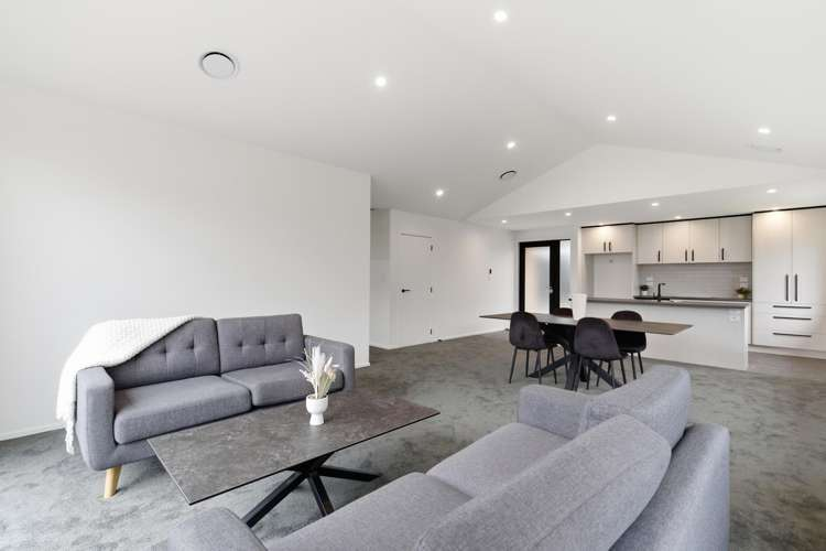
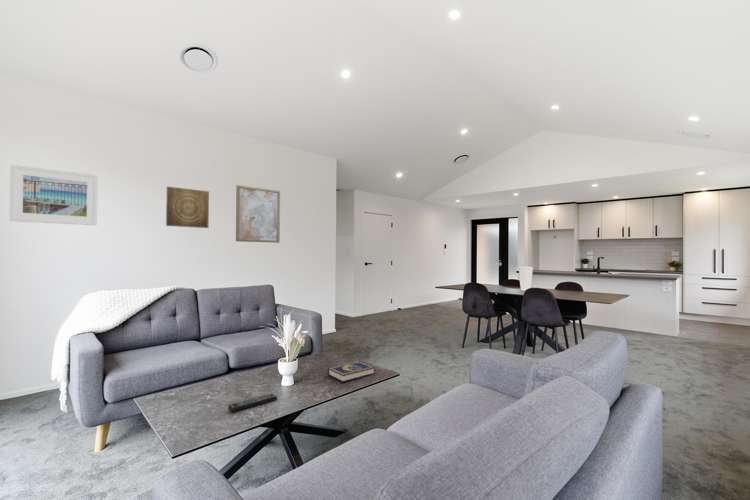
+ remote control [227,393,278,413]
+ book [327,360,376,383]
+ wall art [165,186,210,229]
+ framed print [9,164,99,226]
+ wall art [235,184,281,244]
